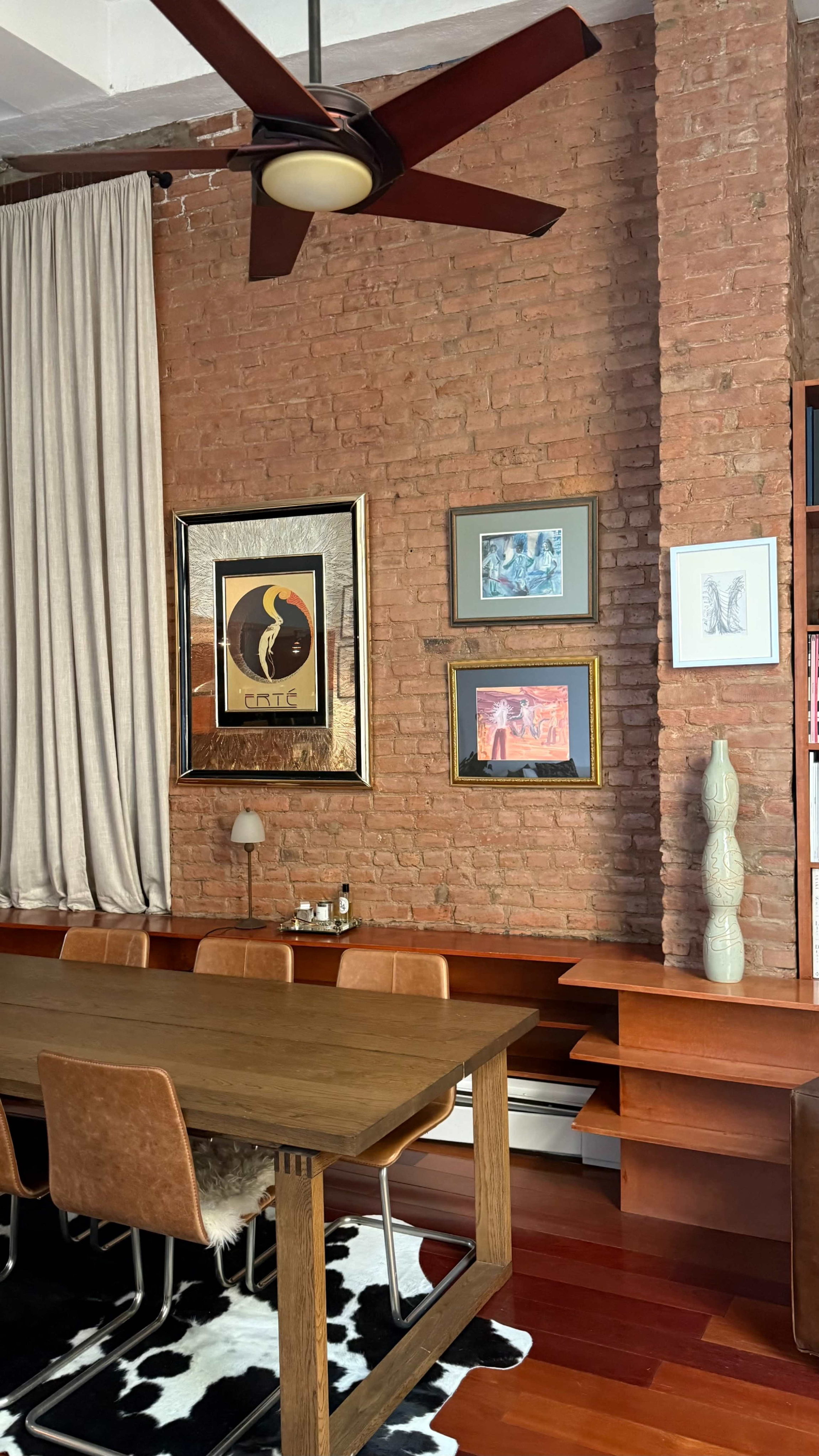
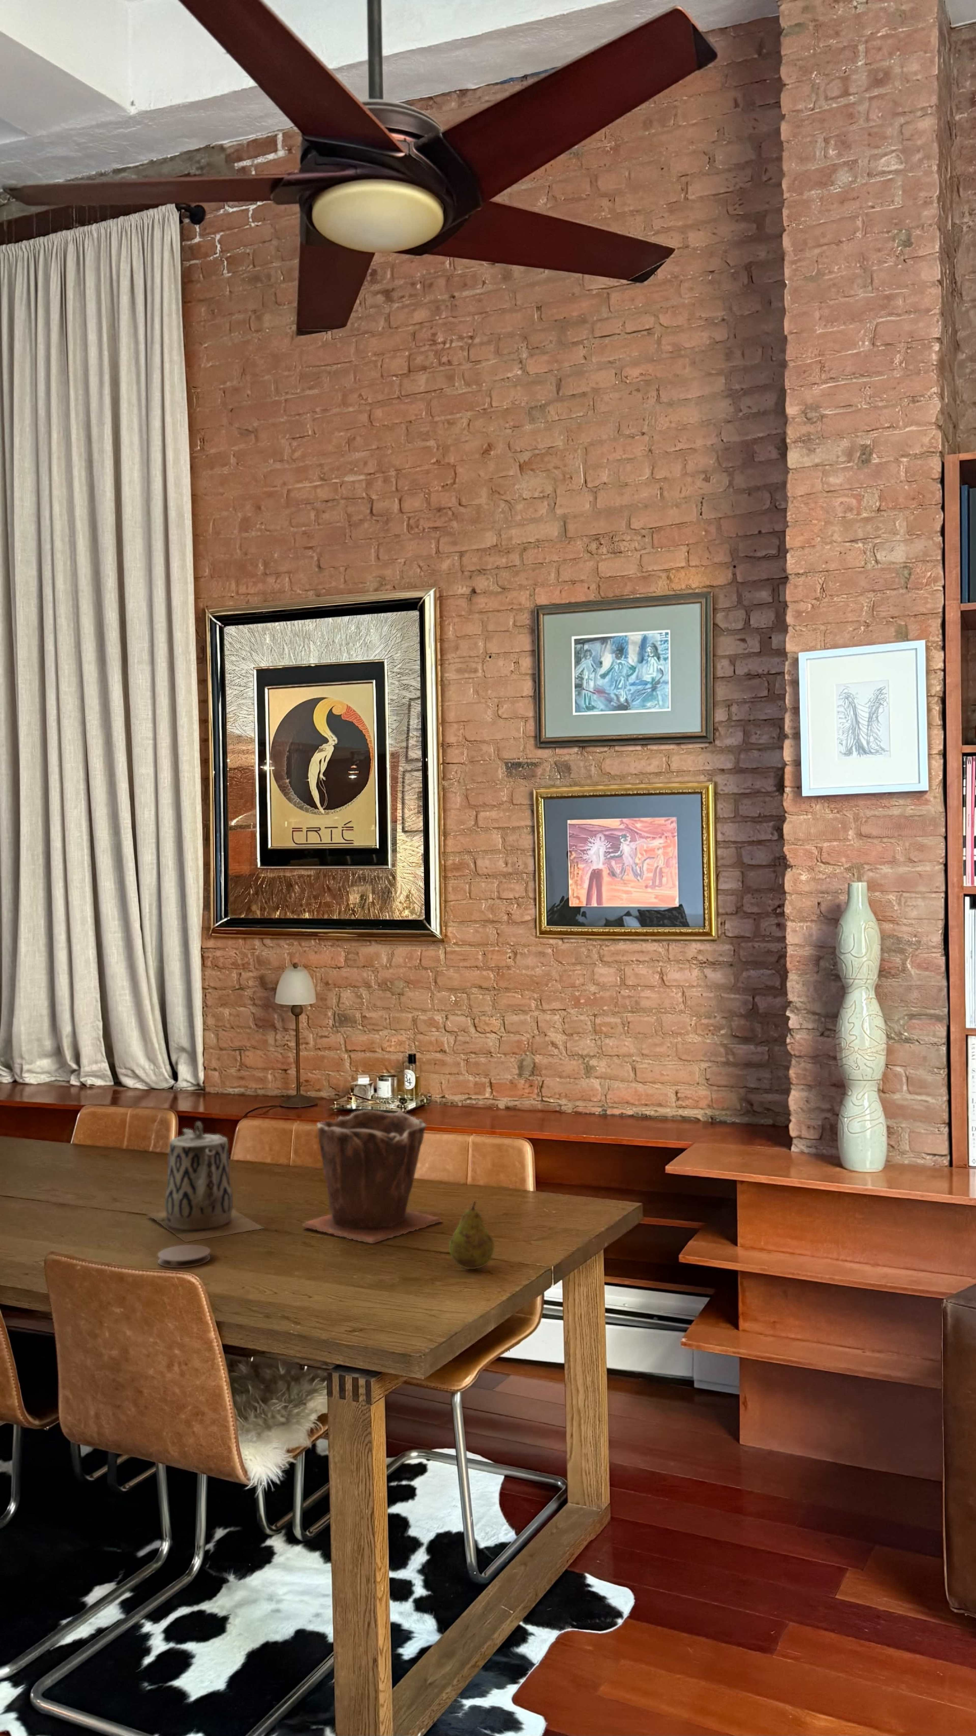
+ coaster [157,1245,211,1269]
+ fruit [448,1201,495,1270]
+ teapot [147,1122,265,1242]
+ plant pot [301,1110,442,1244]
